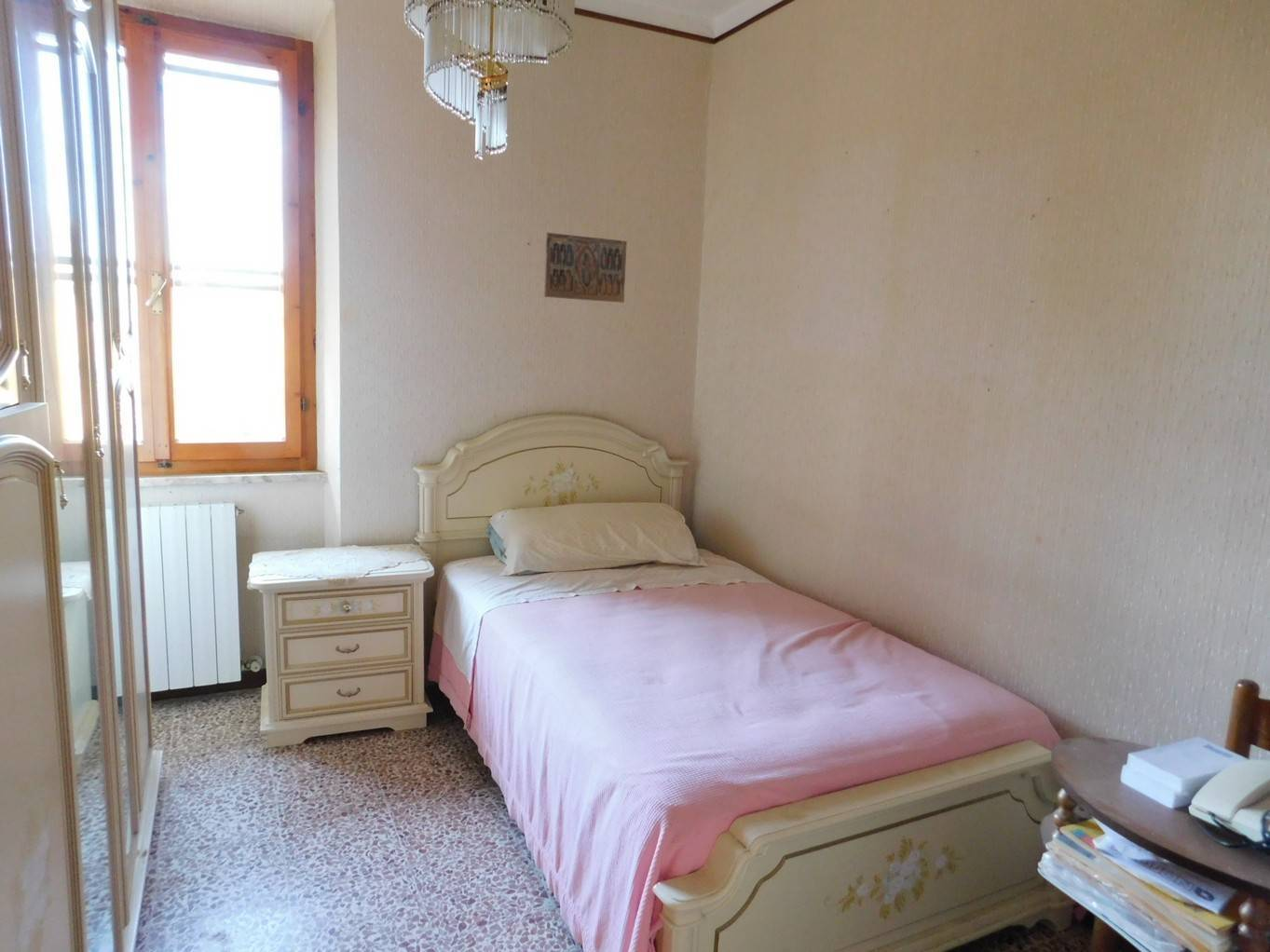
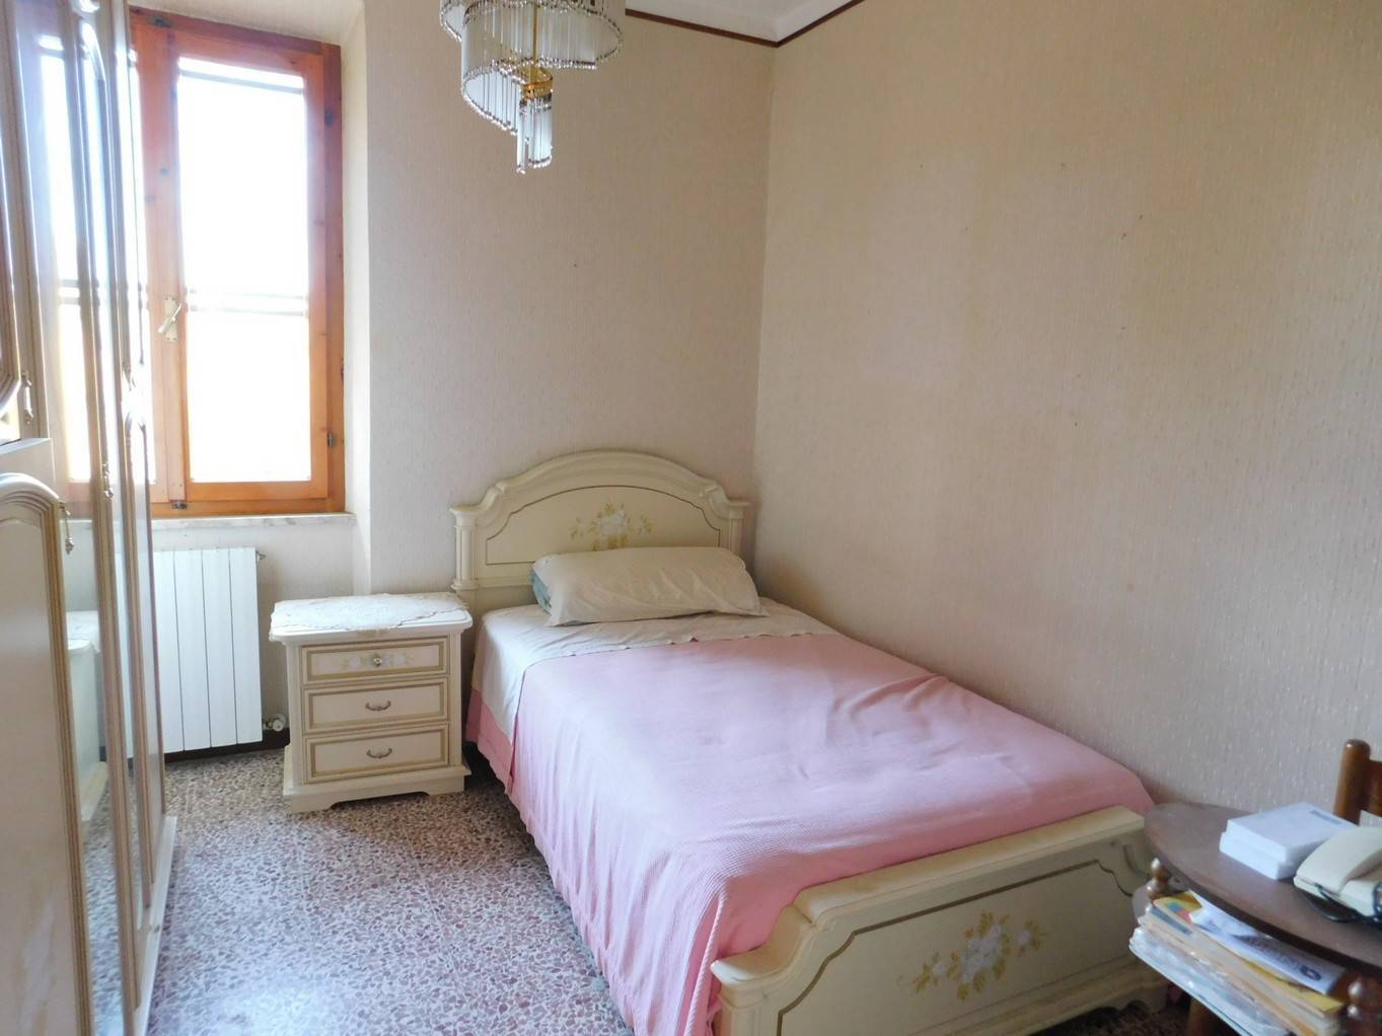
- religious icon [543,232,628,304]
